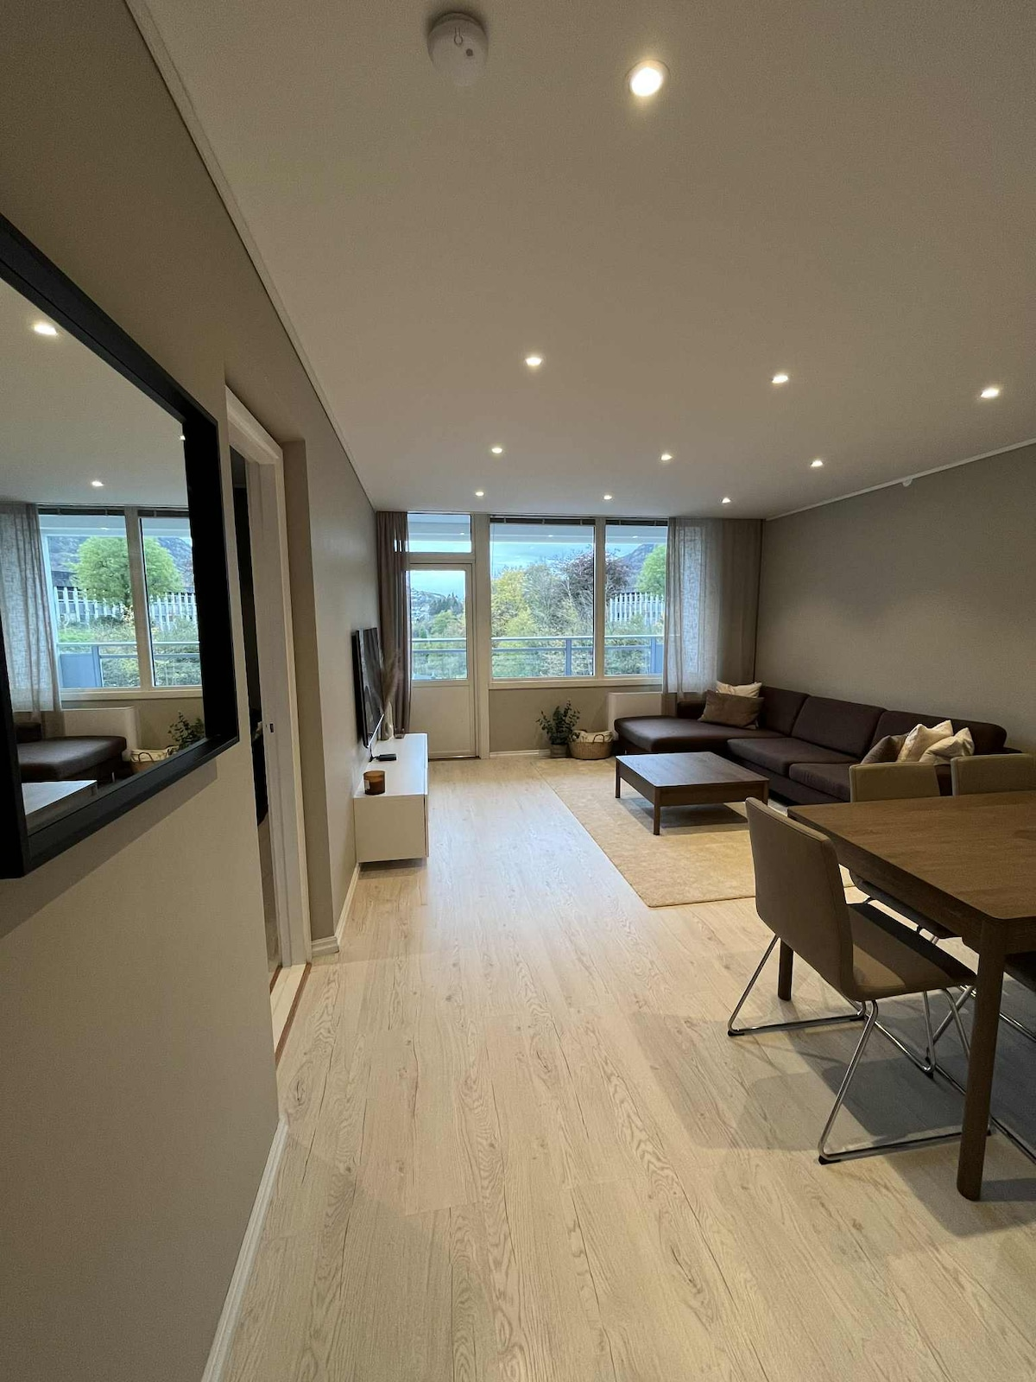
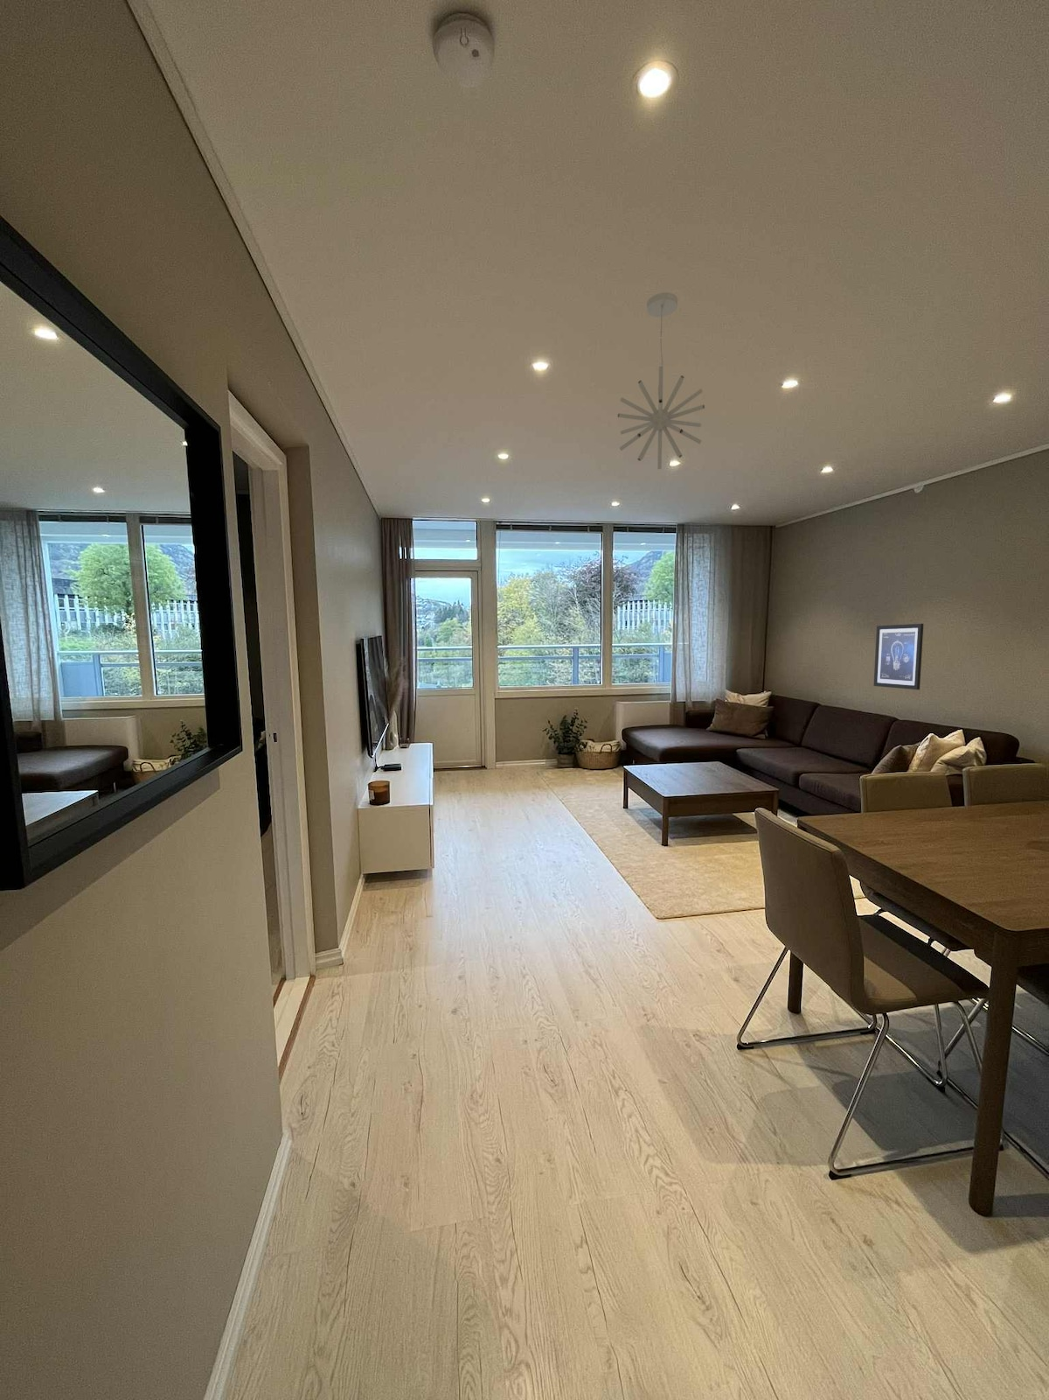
+ pendant light [617,291,705,470]
+ wall art [874,623,924,690]
